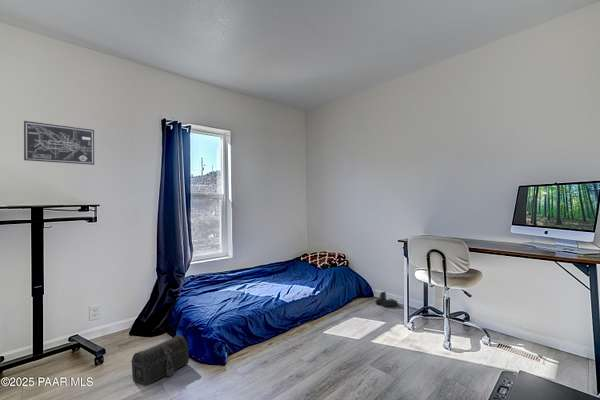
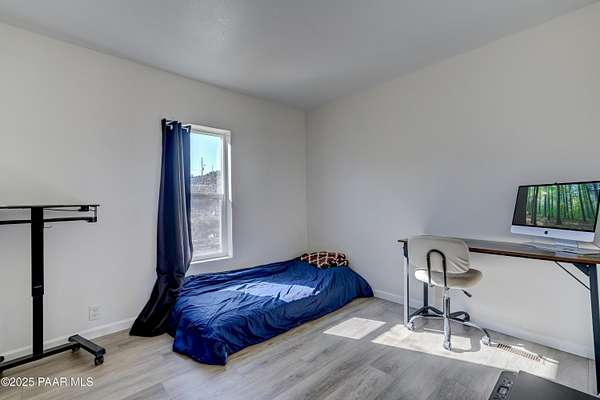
- boots [374,290,398,308]
- treasure chest [130,334,190,387]
- wall art [23,120,95,166]
